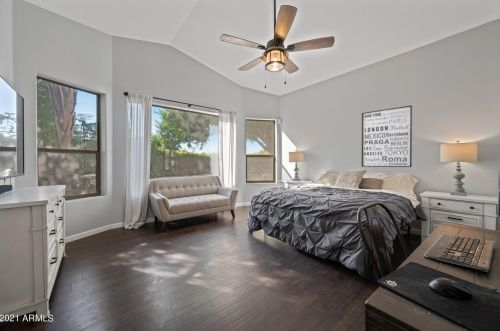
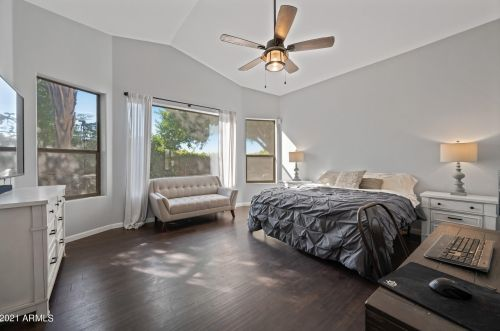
- wall art [361,104,413,168]
